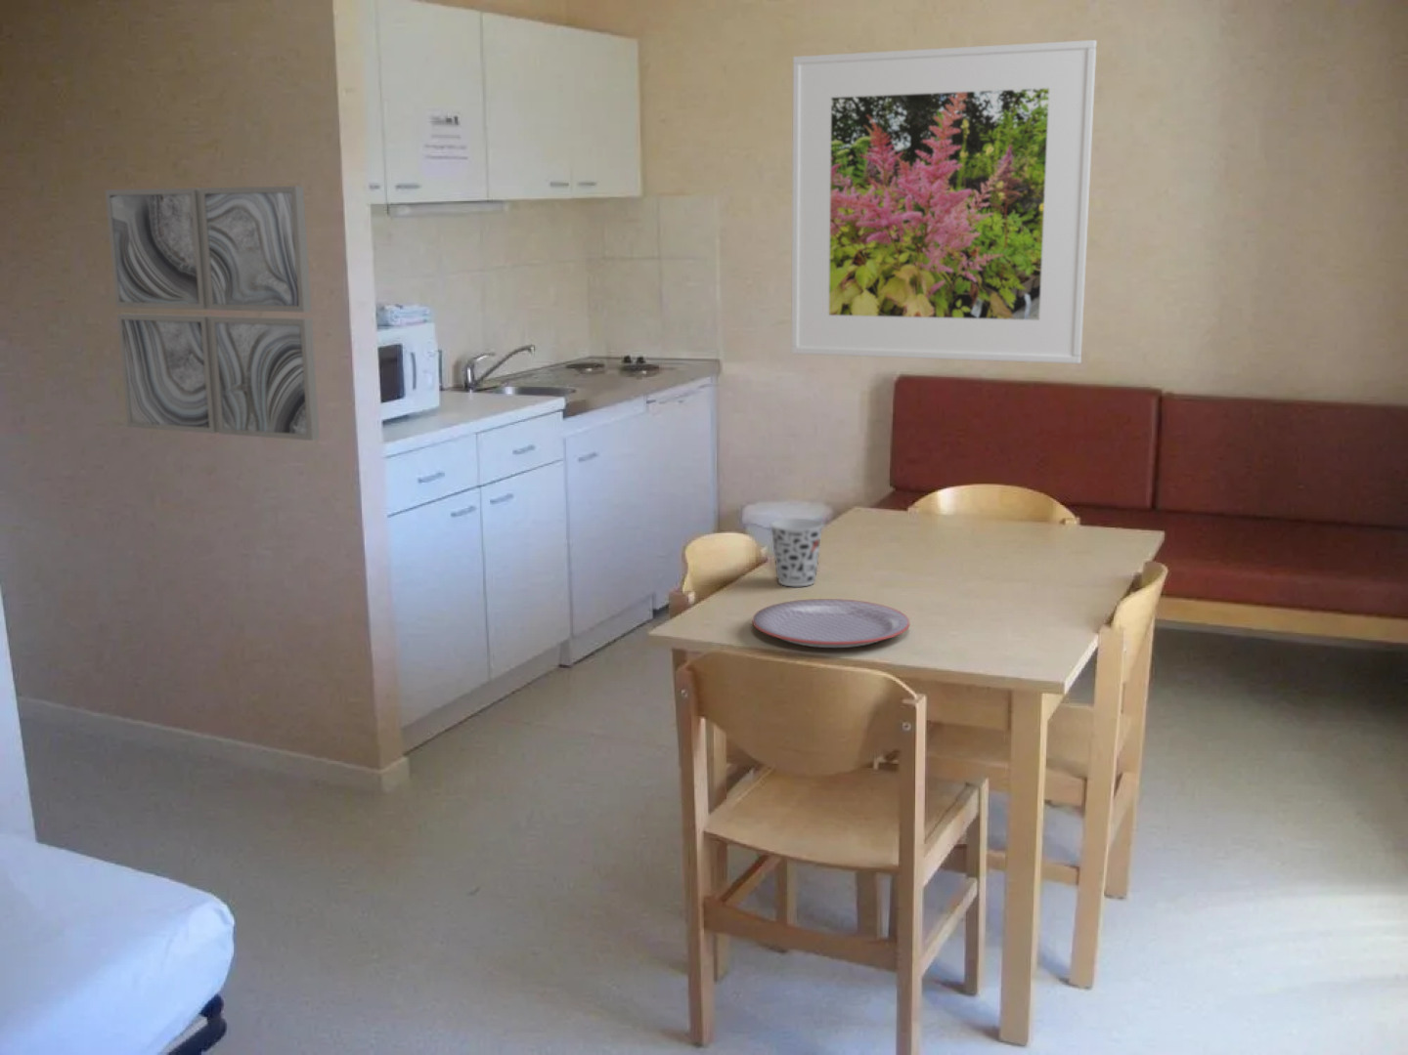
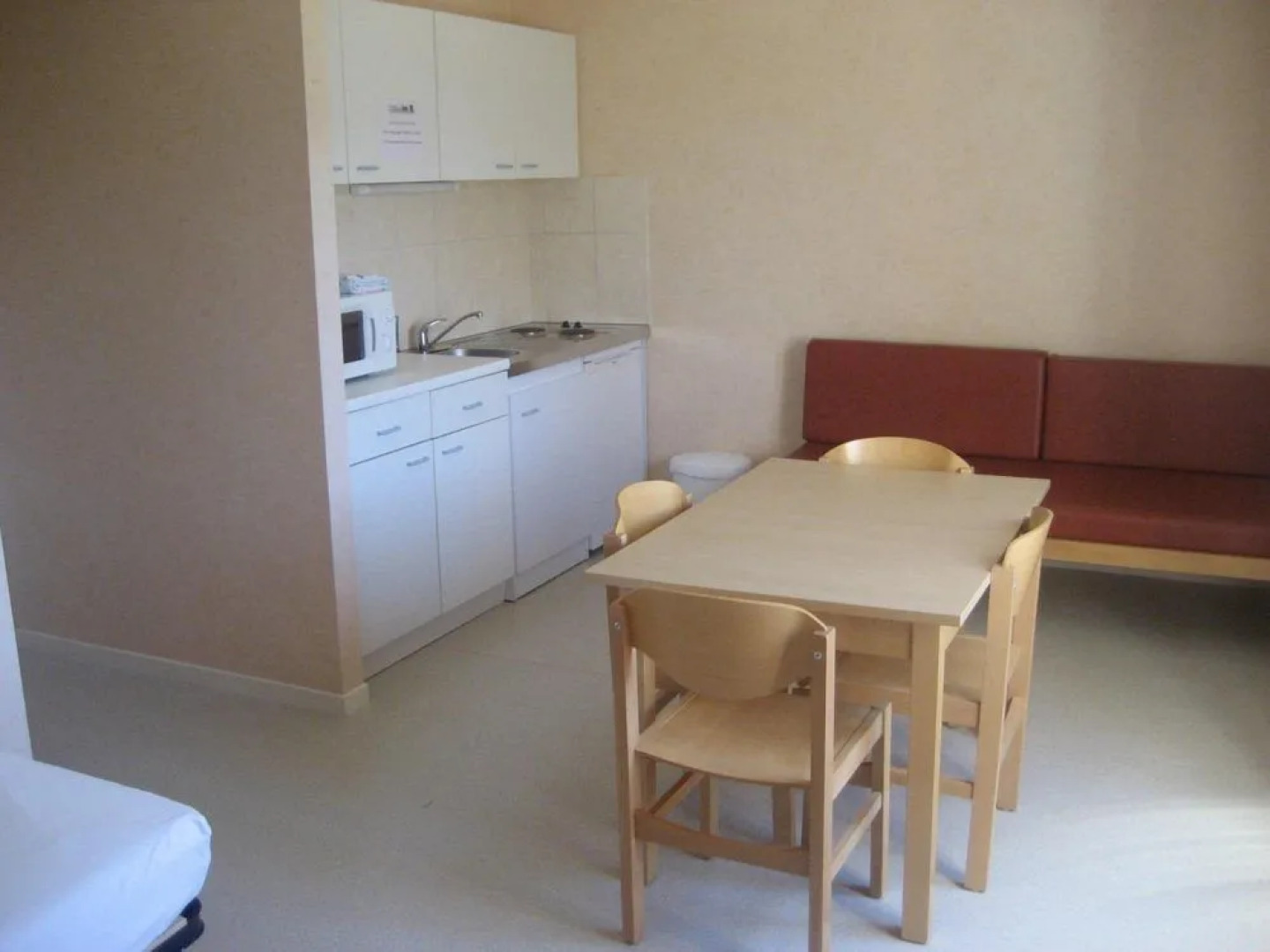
- plate [751,597,910,648]
- cup [769,518,824,587]
- wall art [104,185,320,441]
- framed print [790,39,1098,365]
